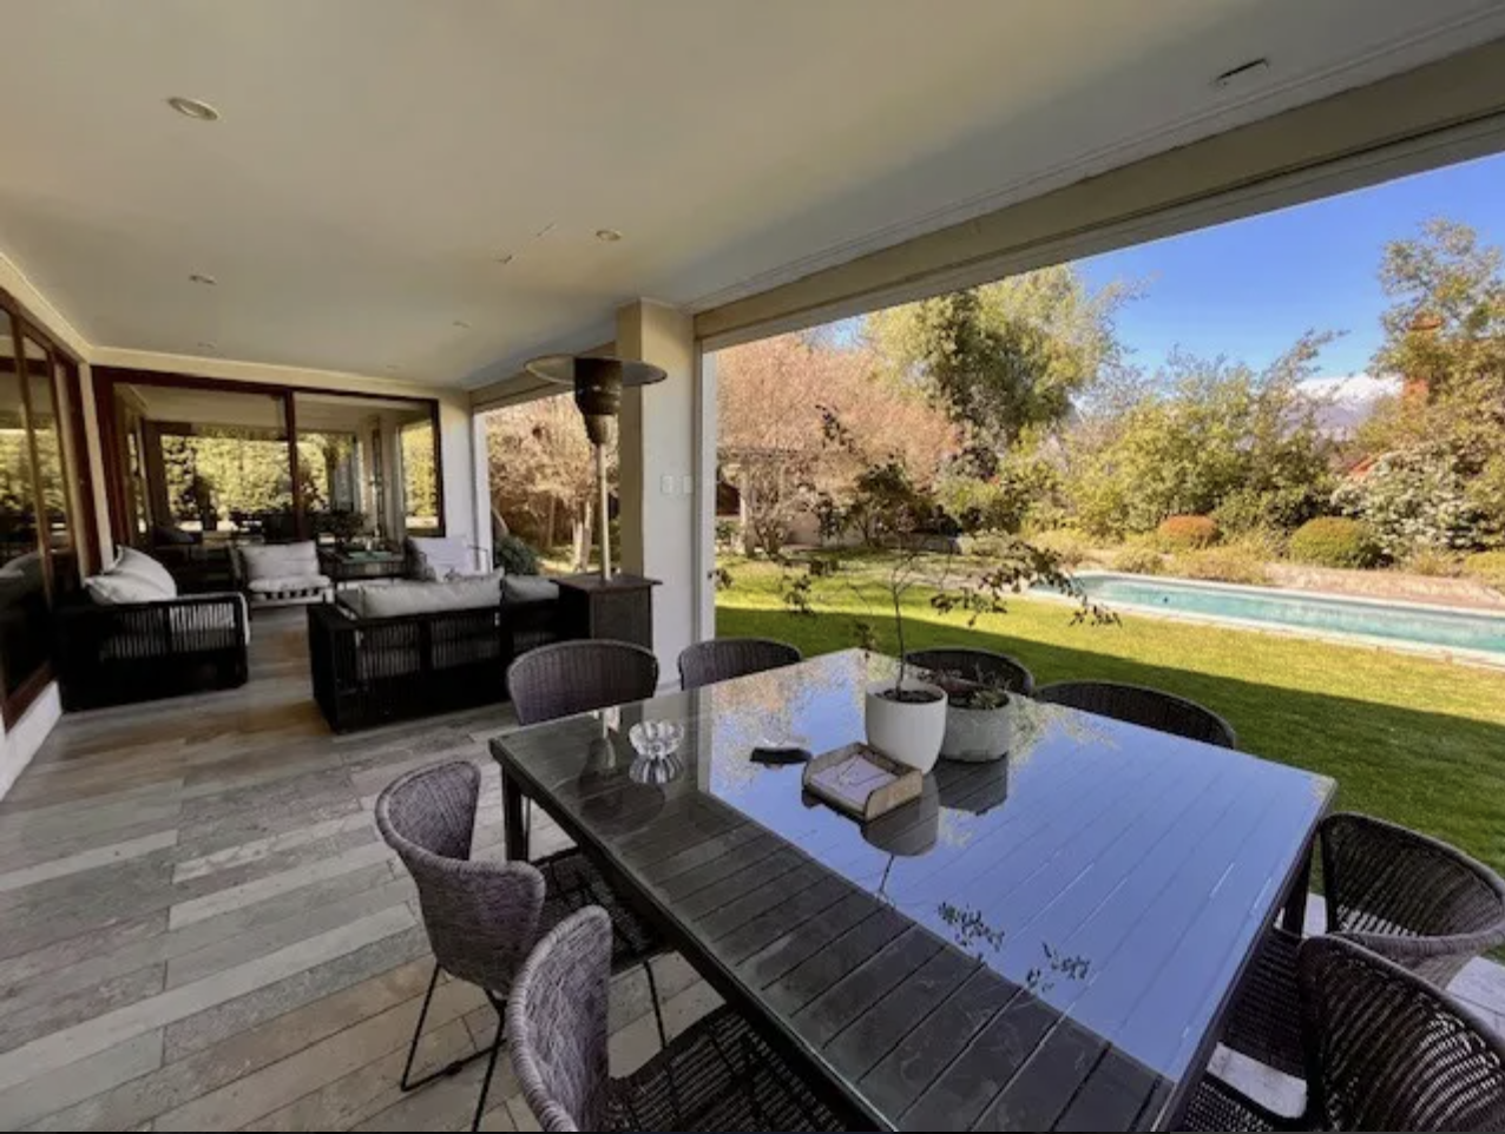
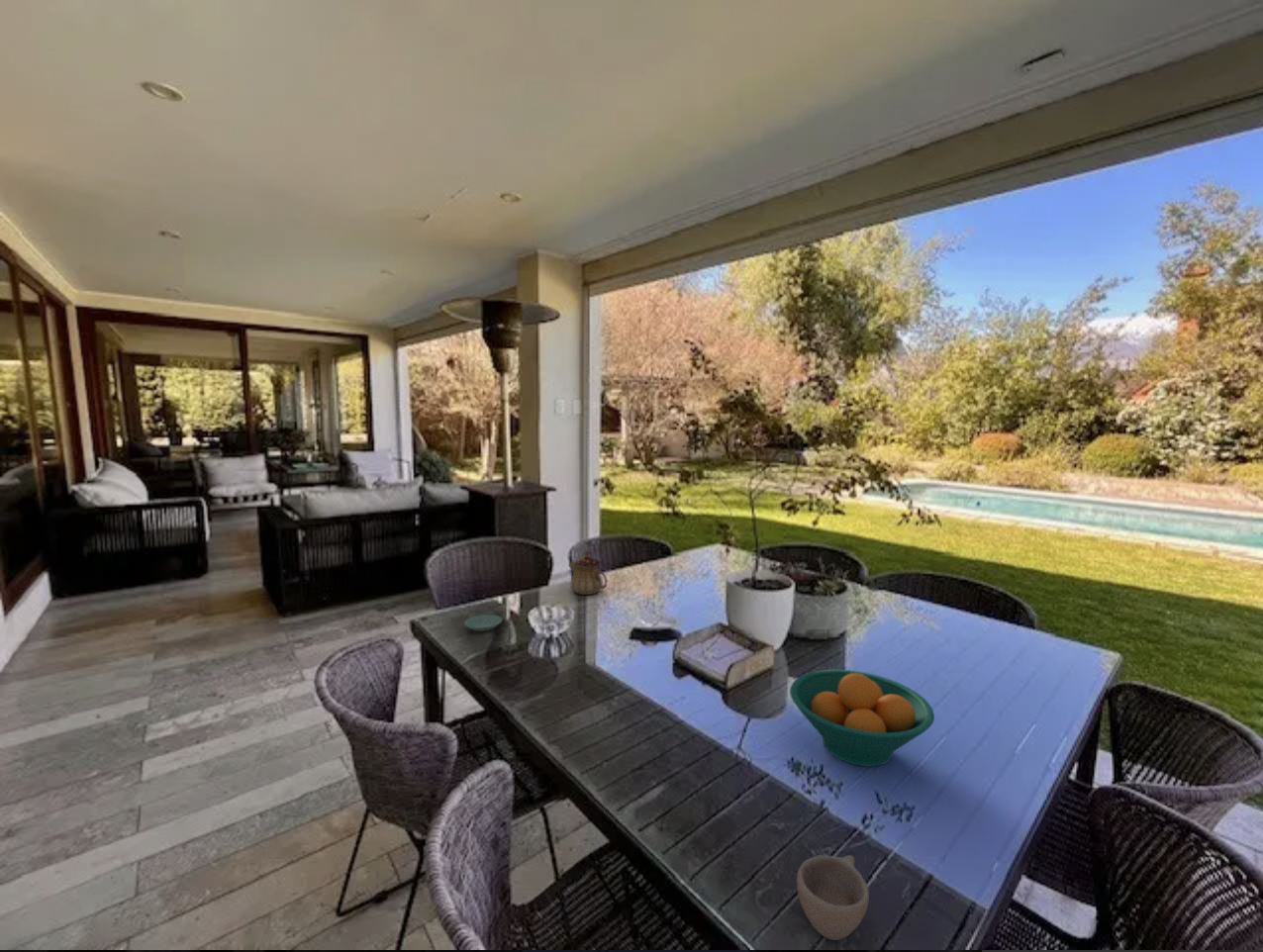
+ teapot [567,550,609,596]
+ fruit bowl [789,669,935,767]
+ saucer [463,614,503,632]
+ cup [796,854,870,941]
